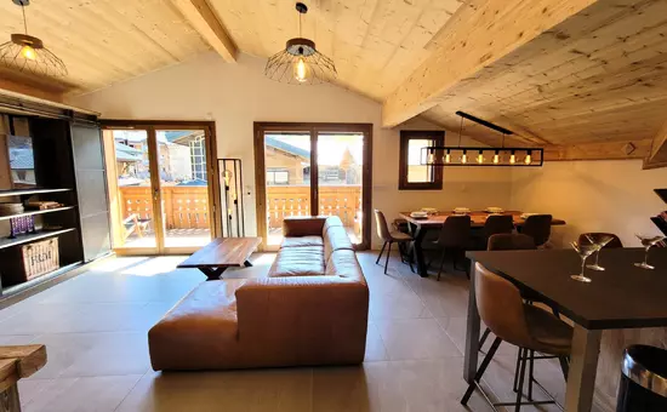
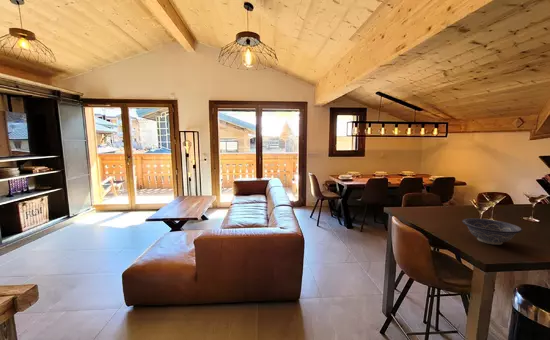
+ decorative bowl [461,217,524,246]
